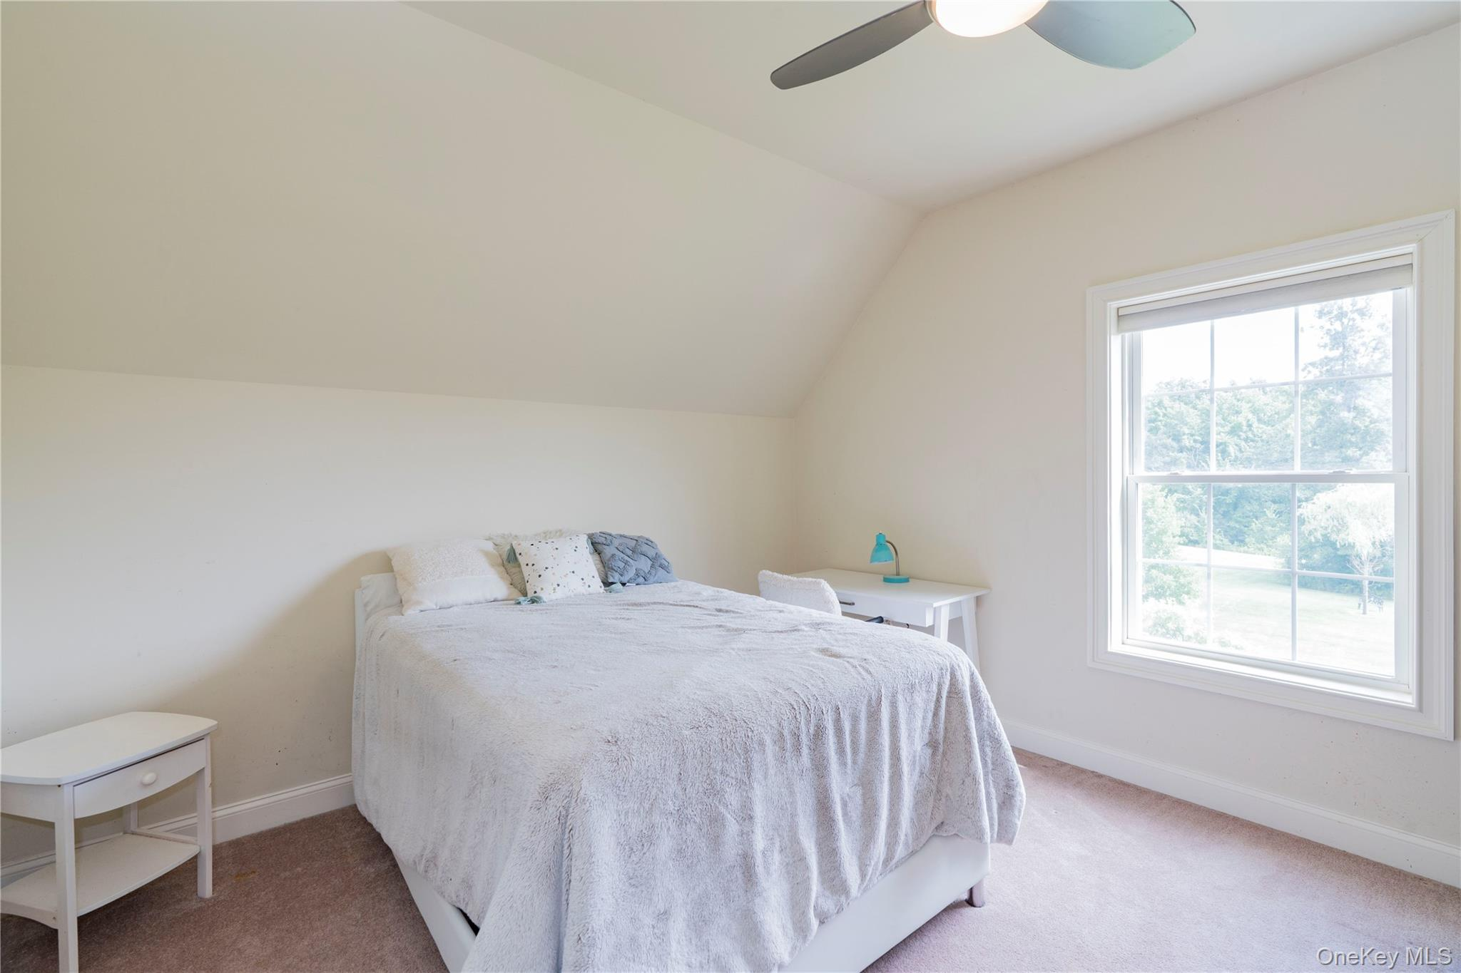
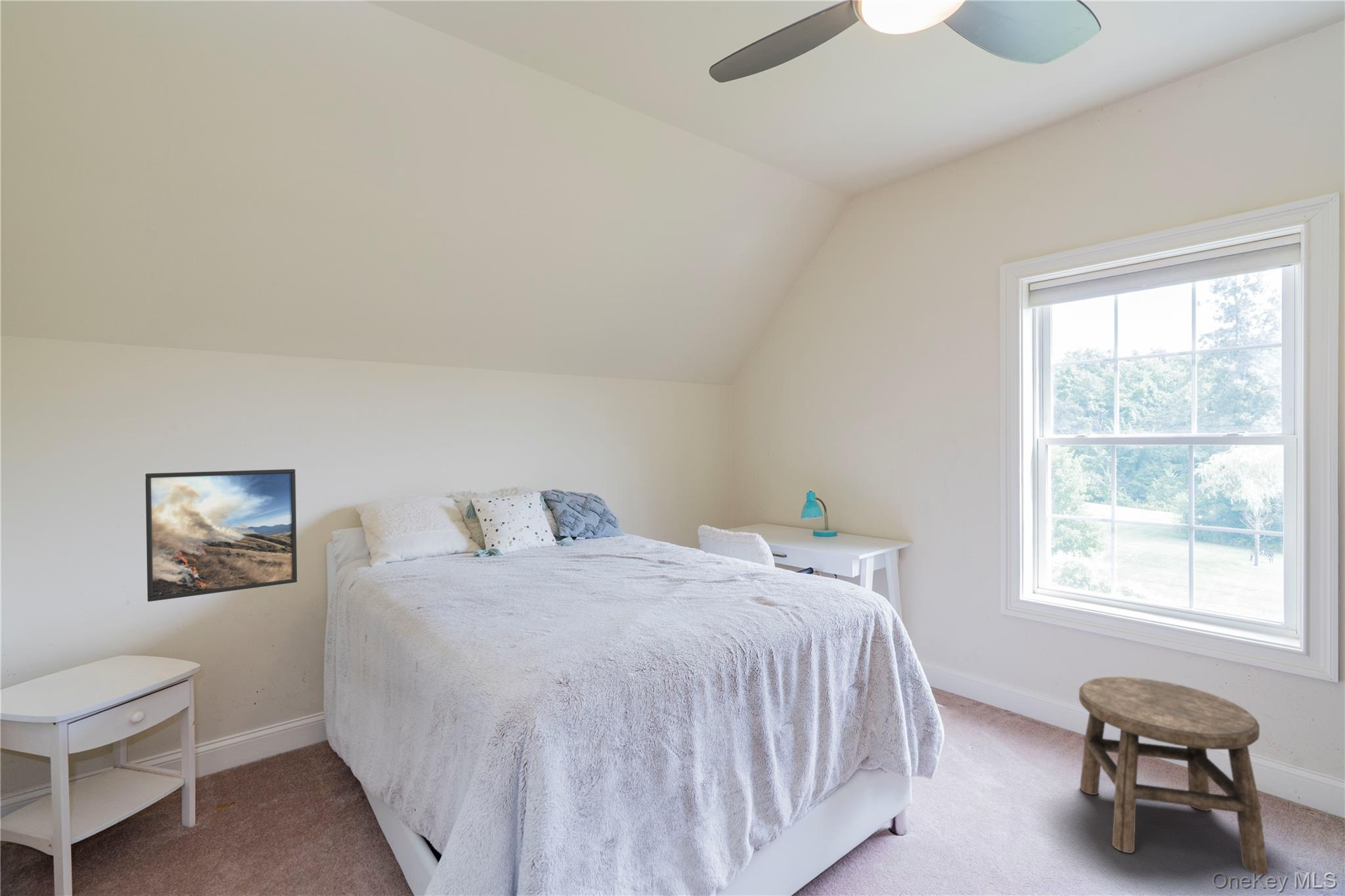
+ stool [1078,676,1269,876]
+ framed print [144,469,298,603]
